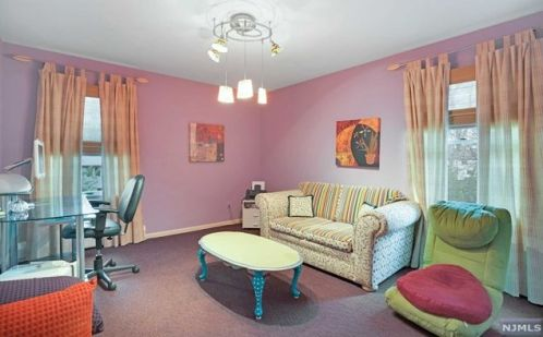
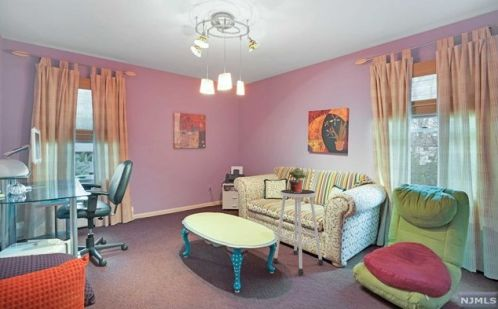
+ potted plant [287,167,309,193]
+ stool [272,188,324,275]
